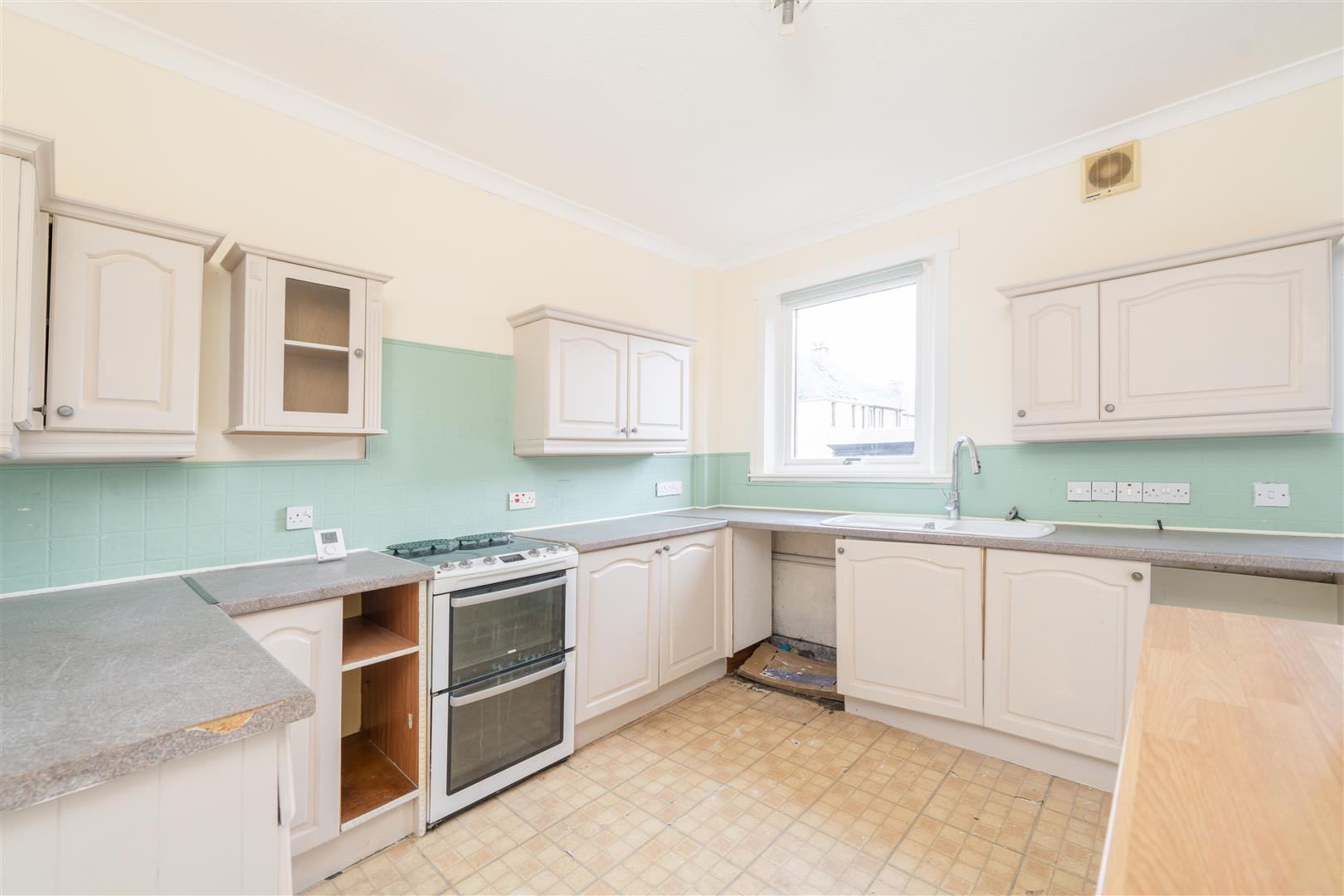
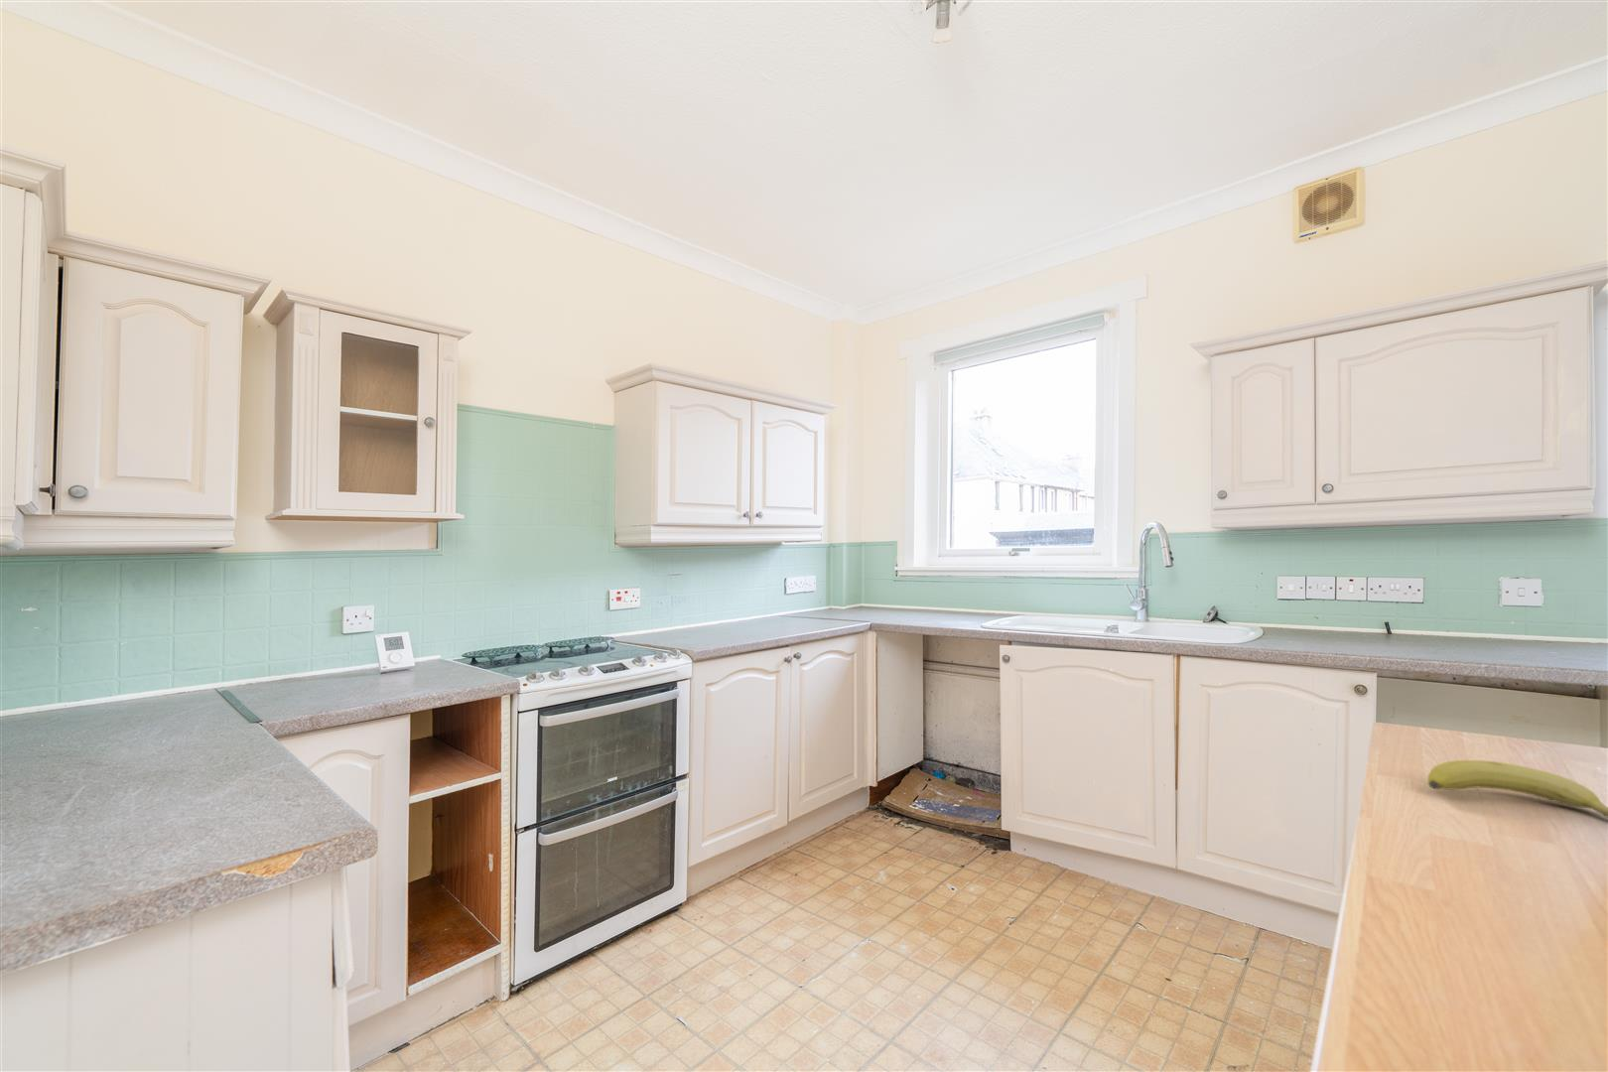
+ fruit [1426,760,1608,818]
